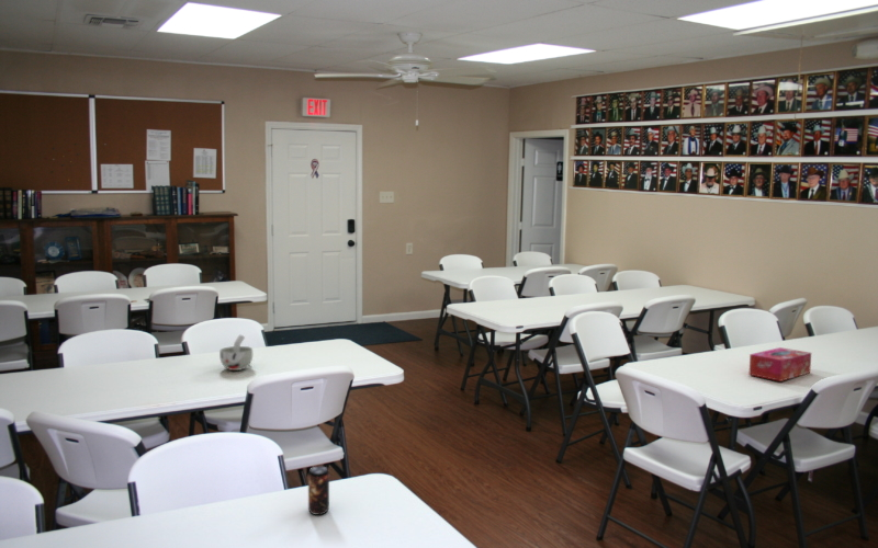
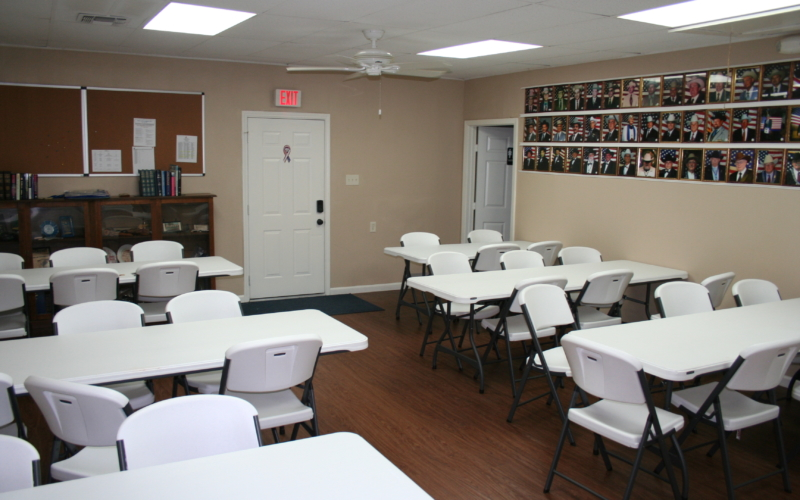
- beverage can [307,466,330,516]
- cup [218,334,254,372]
- tissue box [747,346,812,383]
